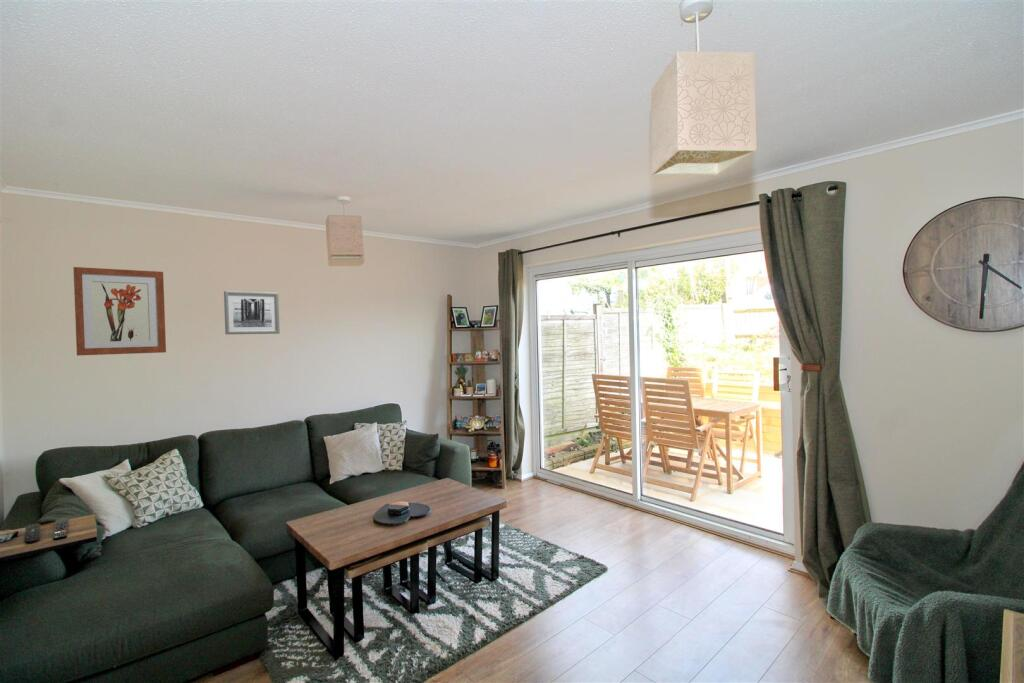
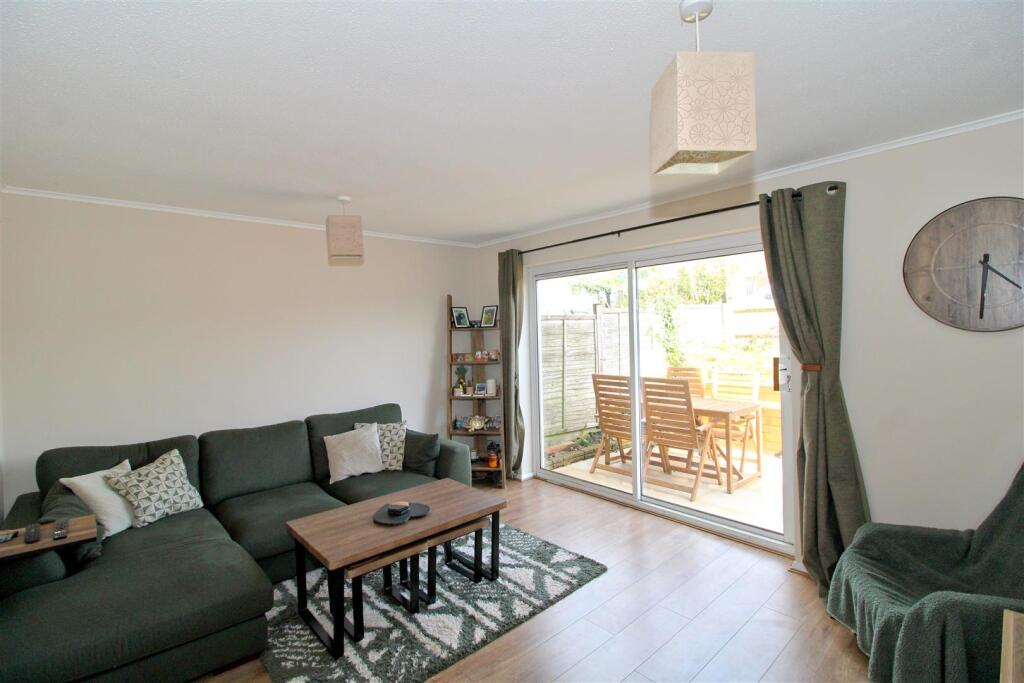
- wall art [72,266,167,357]
- wall art [223,290,281,335]
